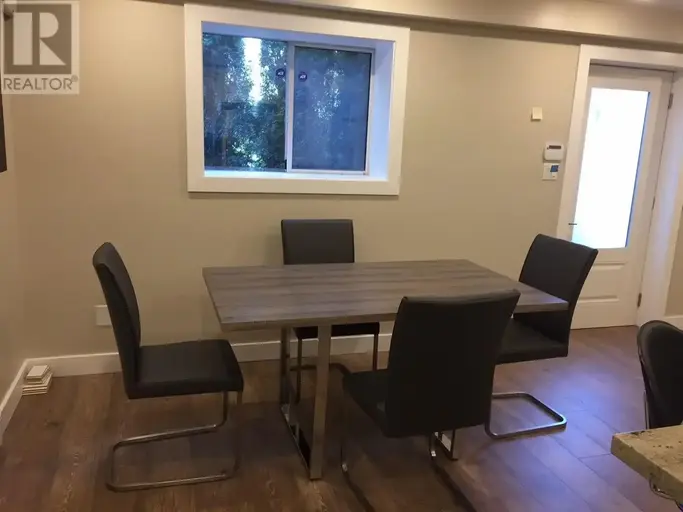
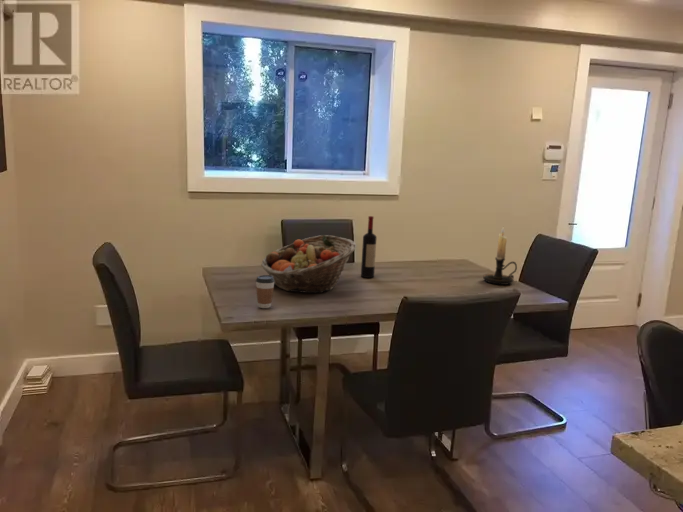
+ candle holder [482,226,518,286]
+ wine bottle [360,215,378,279]
+ fruit basket [260,234,357,294]
+ coffee cup [255,274,275,309]
